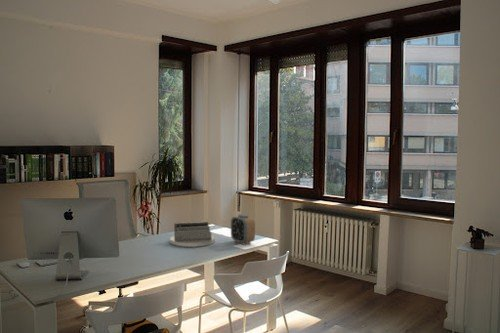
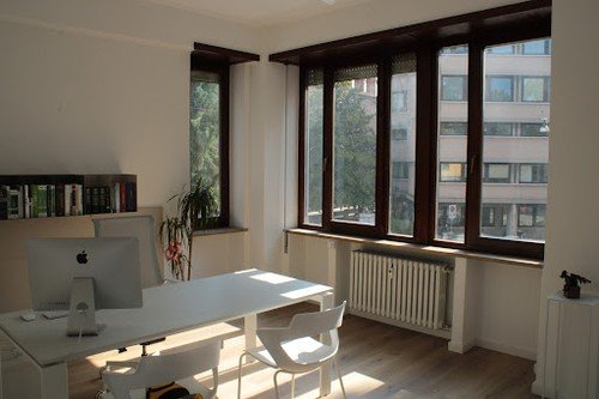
- alarm clock [230,213,256,245]
- desk organizer [169,220,216,248]
